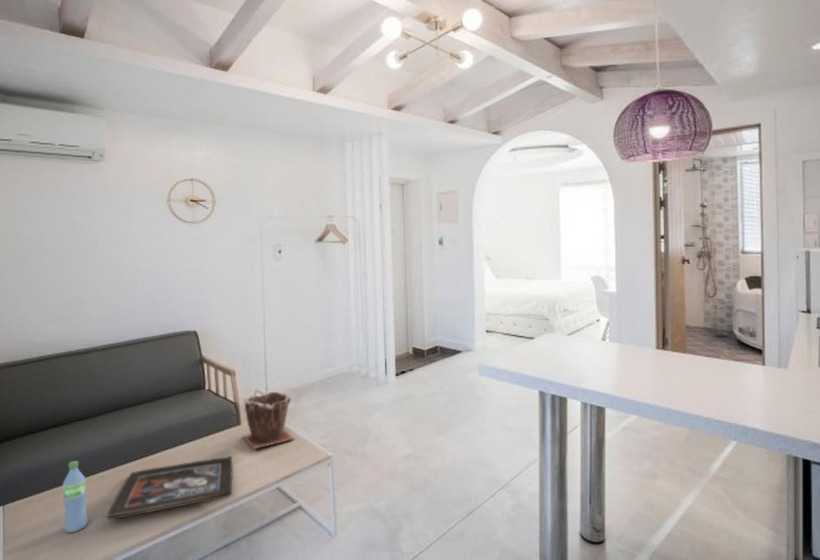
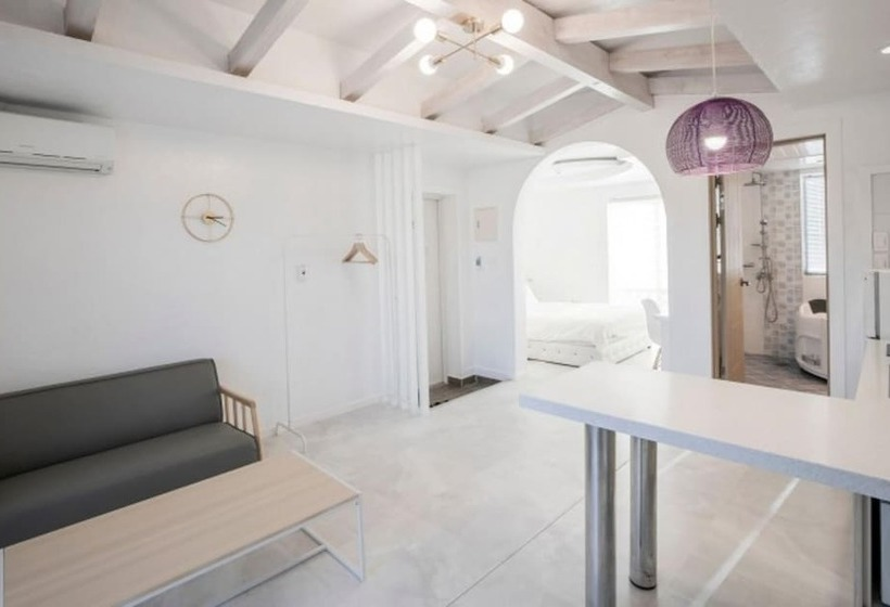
- water bottle [62,460,89,533]
- plant pot [242,391,295,450]
- religious icon [106,455,235,521]
